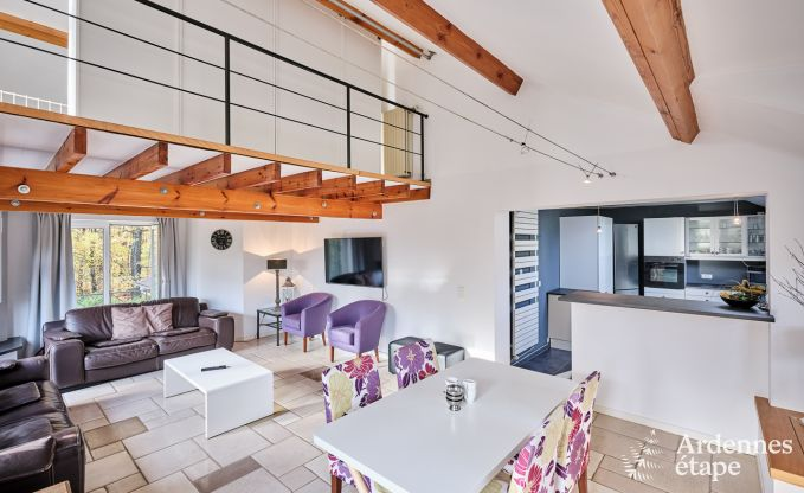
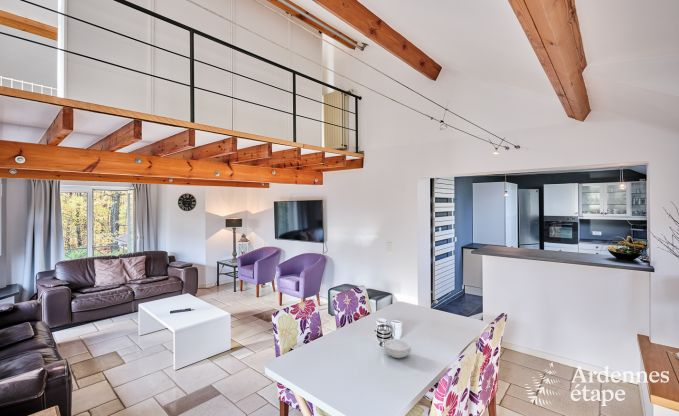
+ cereal bowl [383,338,412,359]
